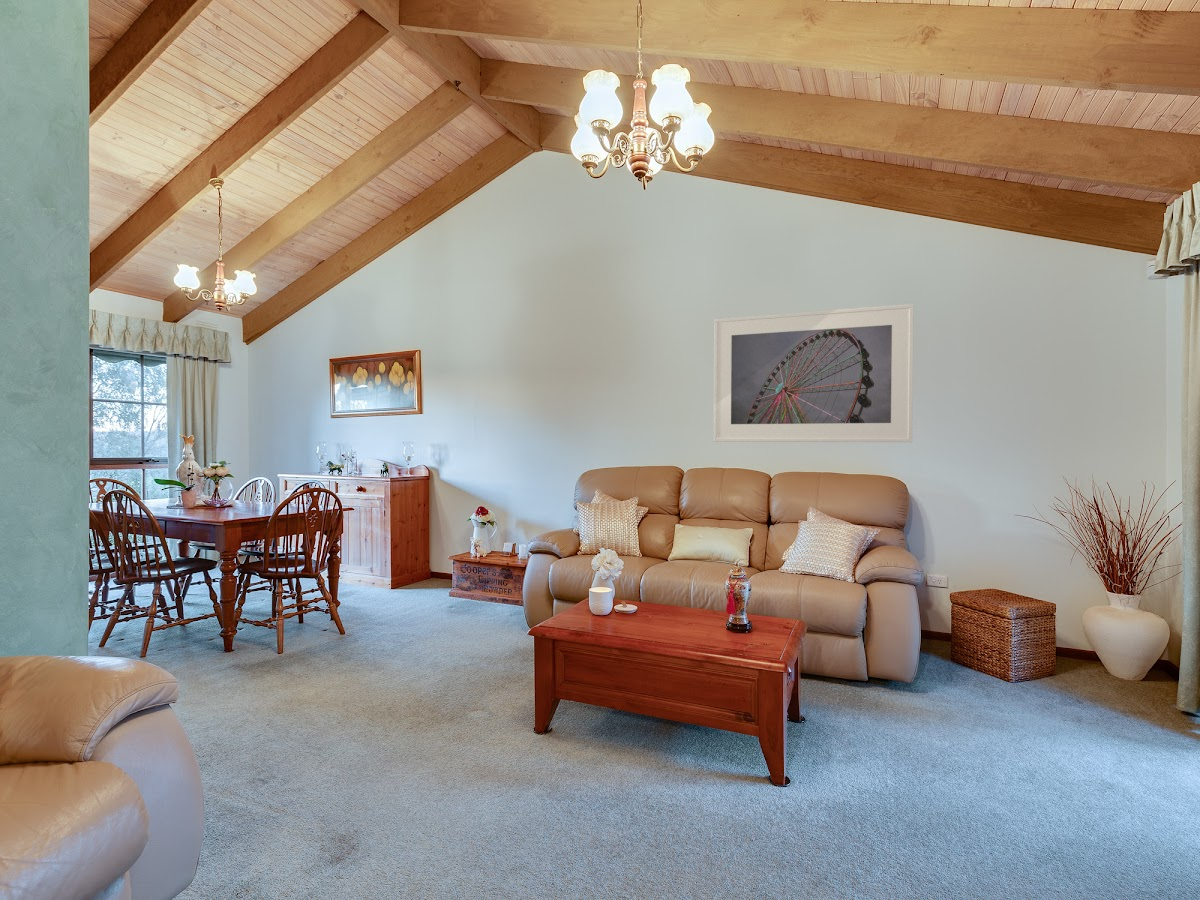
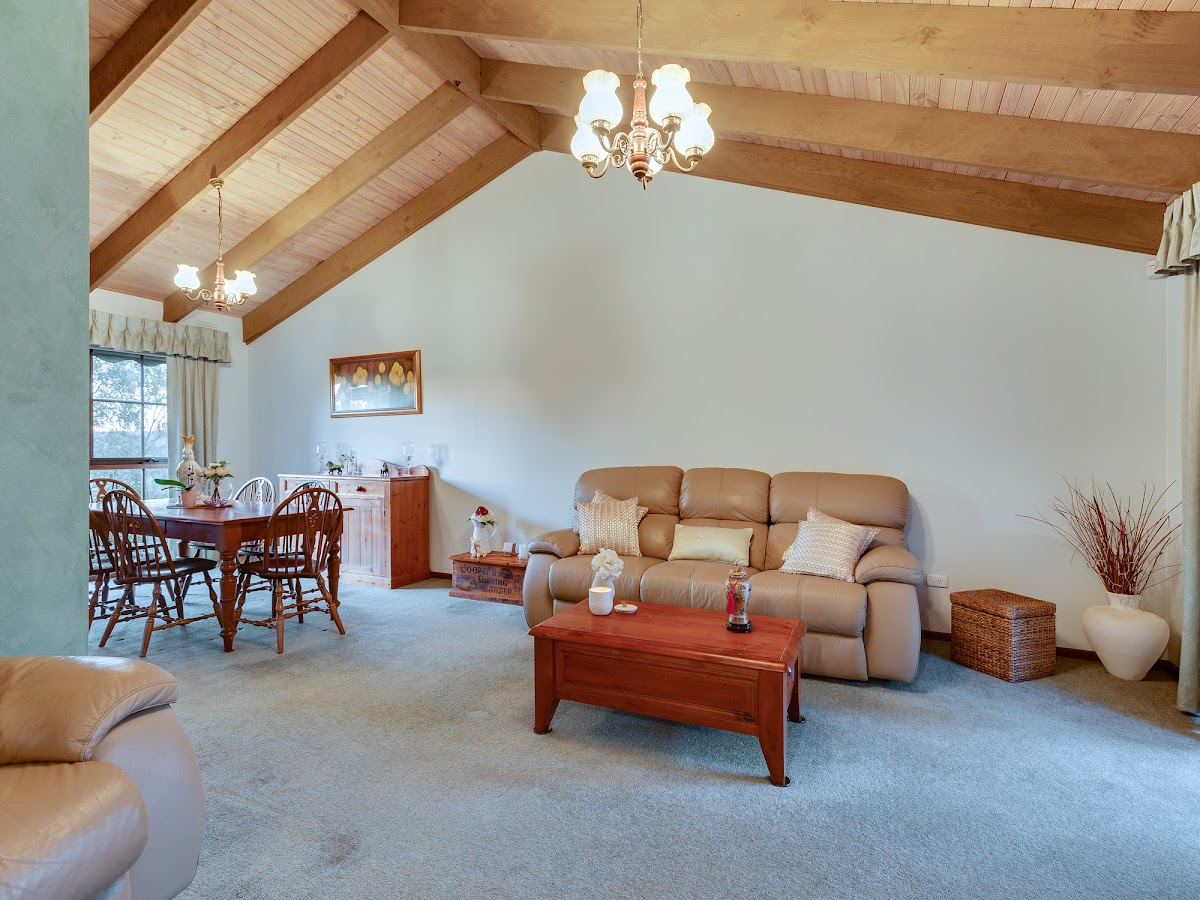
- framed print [712,303,915,443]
